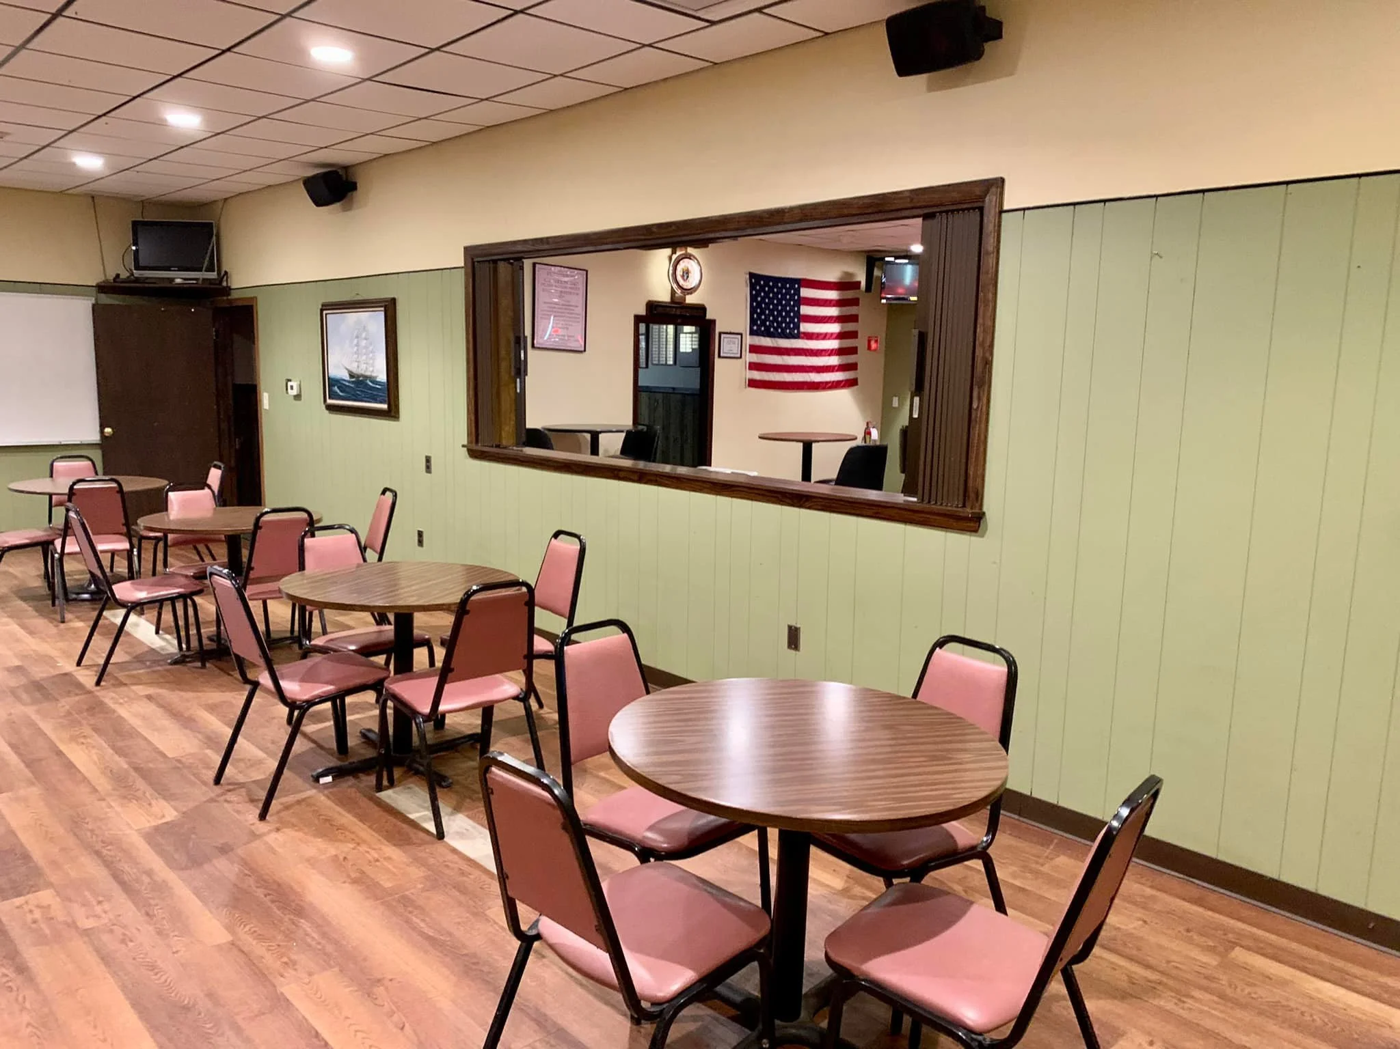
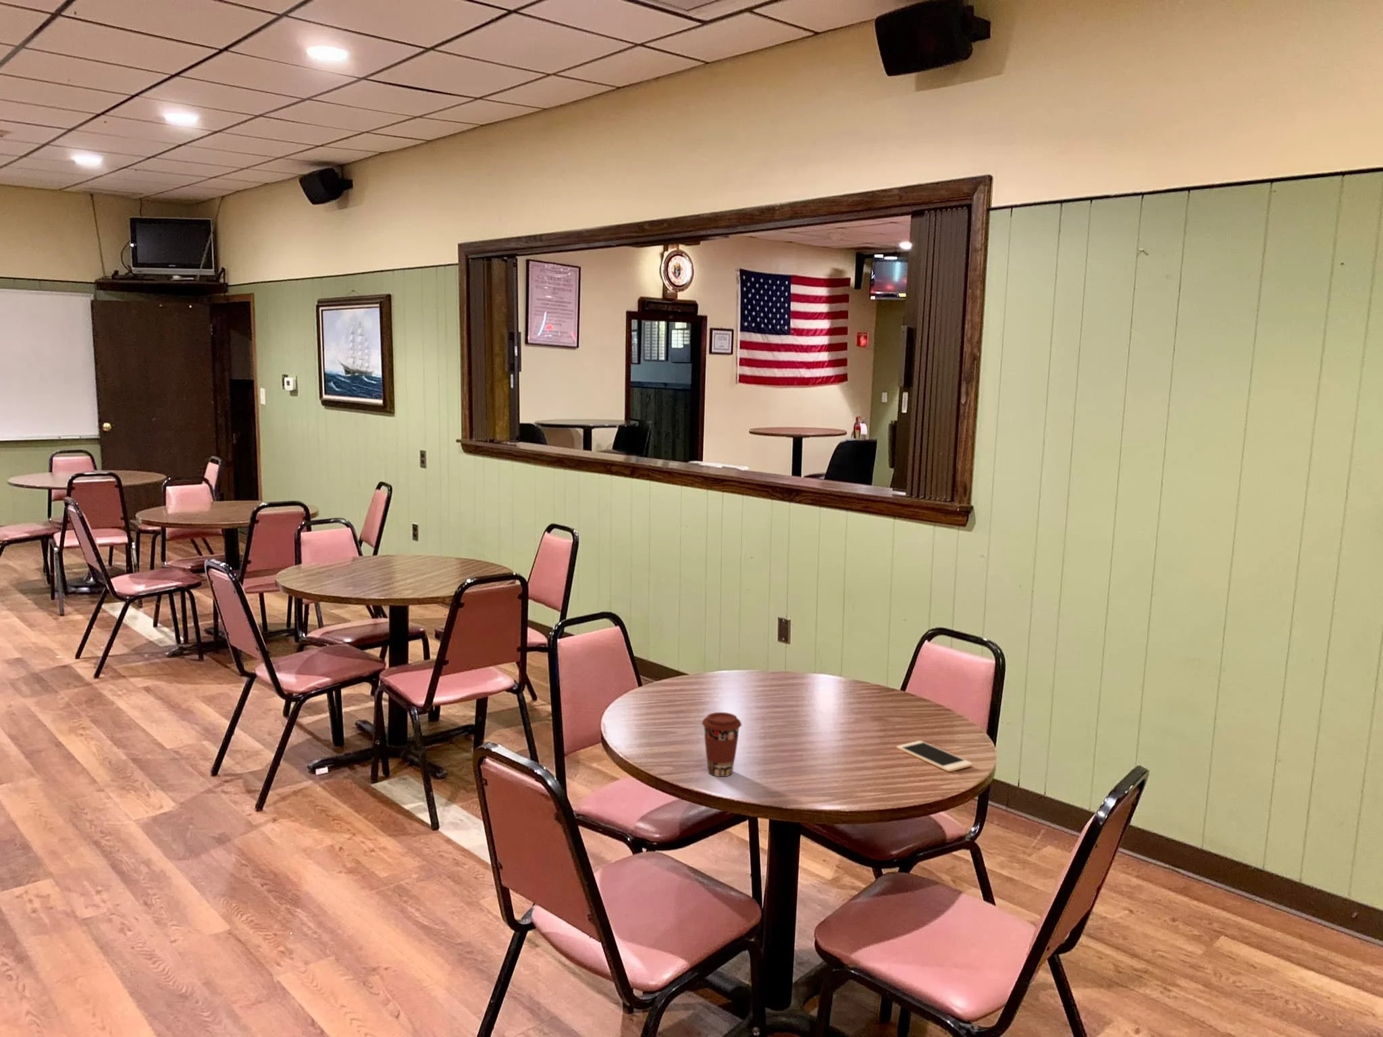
+ cell phone [896,740,974,772]
+ coffee cup [701,711,743,777]
